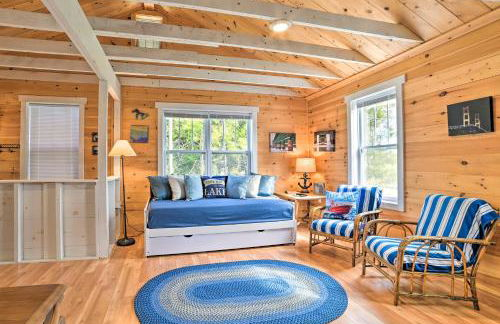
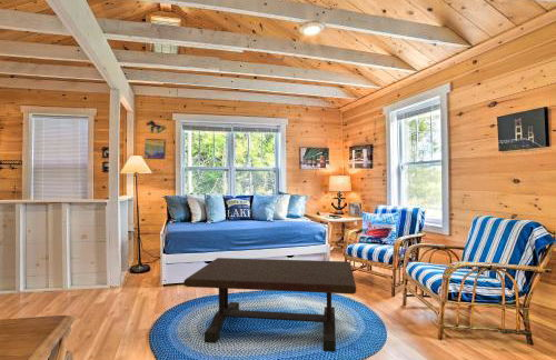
+ coffee table [183,257,357,353]
